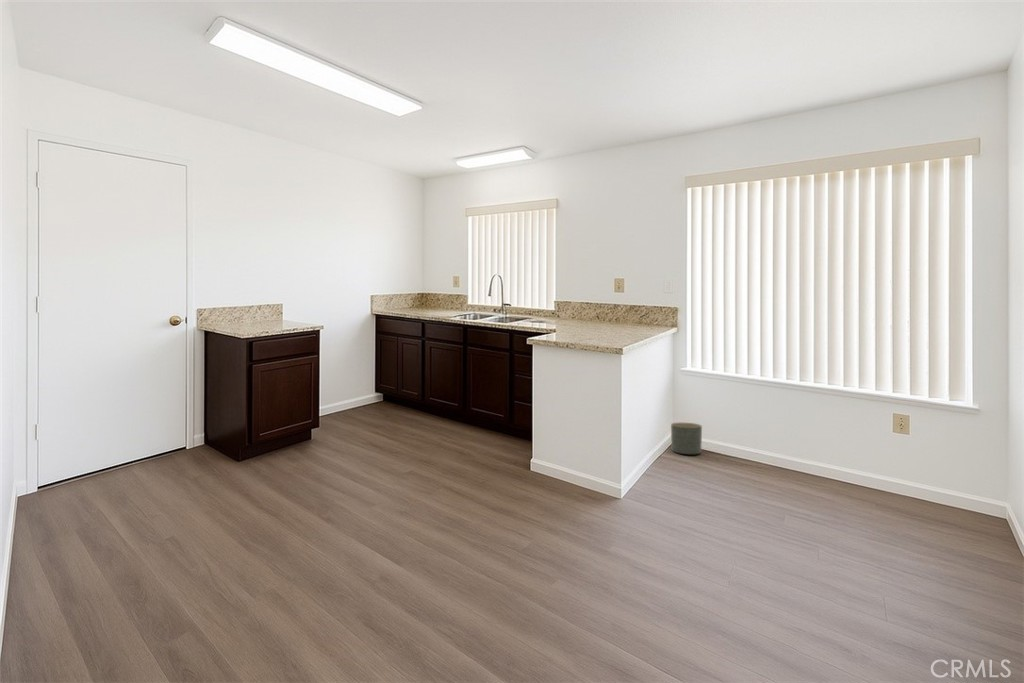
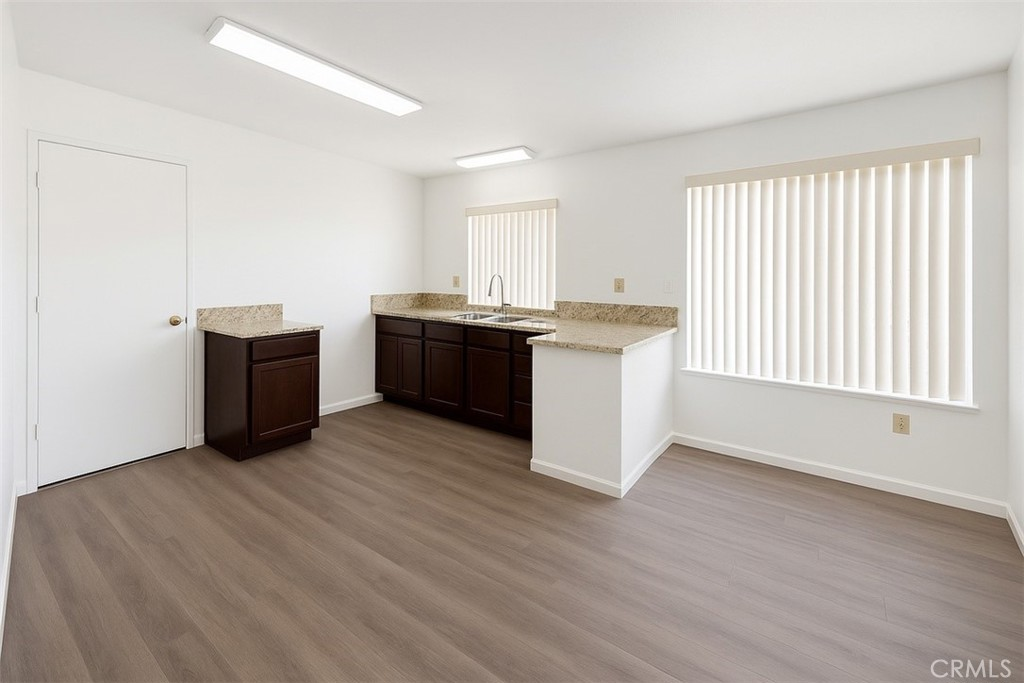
- planter [670,422,703,455]
